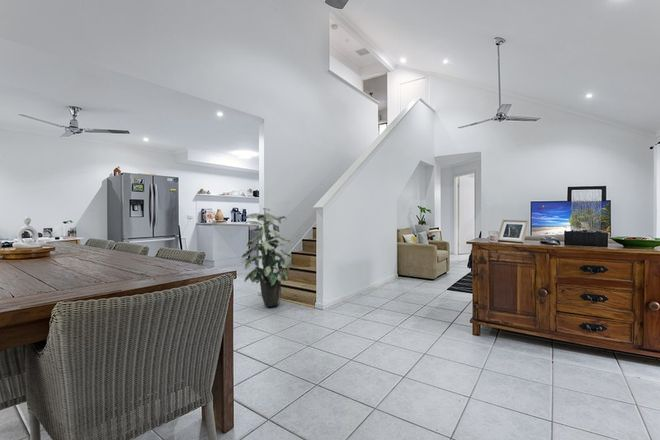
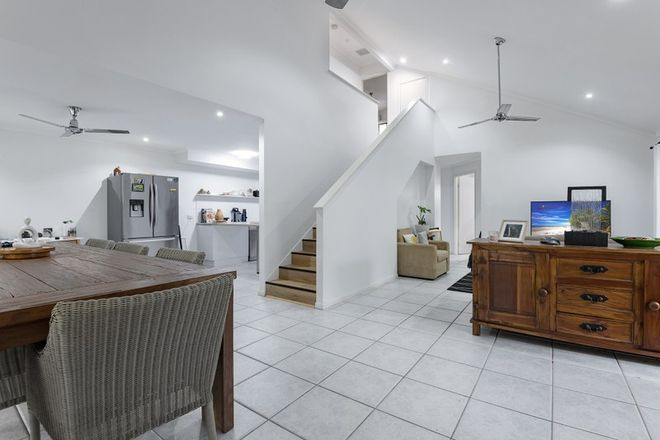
- indoor plant [241,207,293,308]
